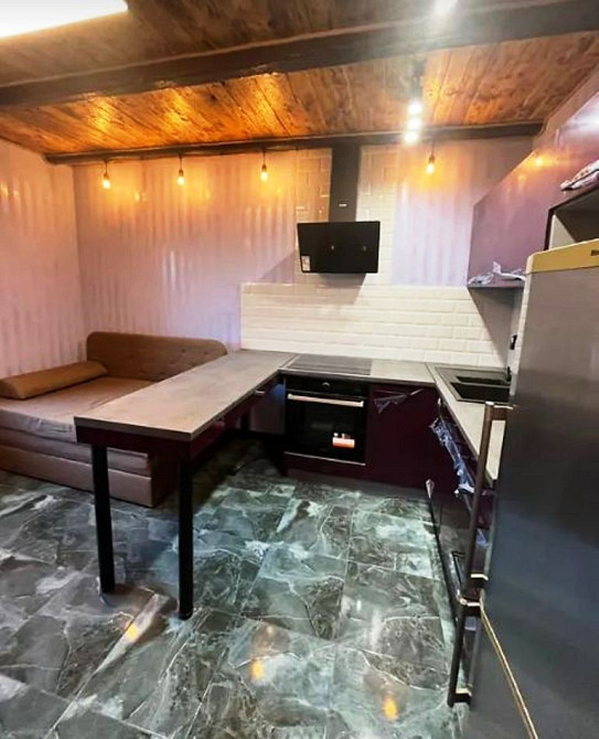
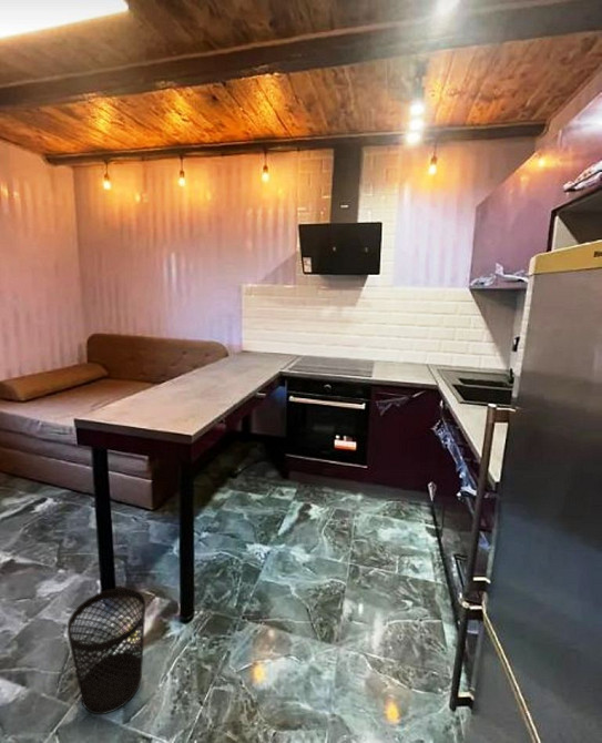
+ wastebasket [67,587,146,715]
